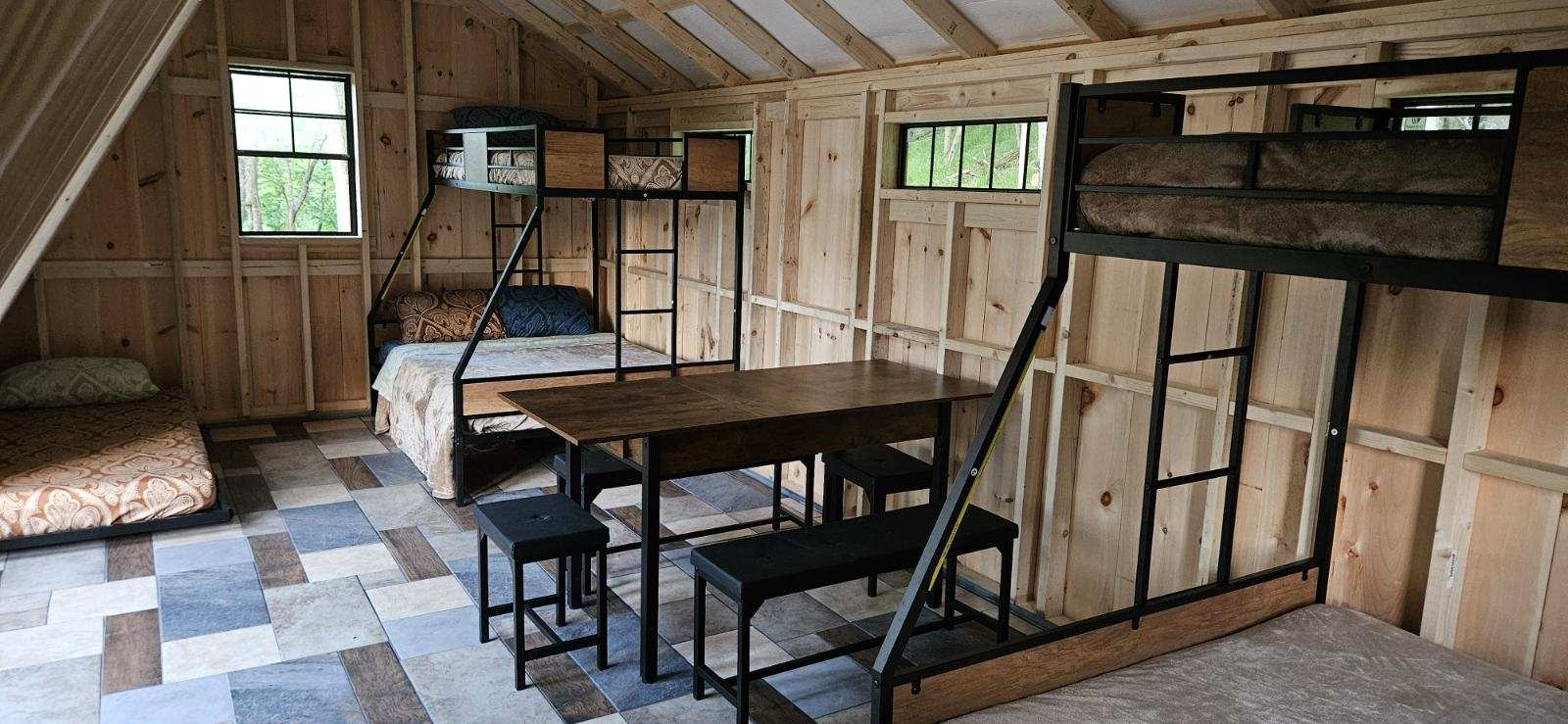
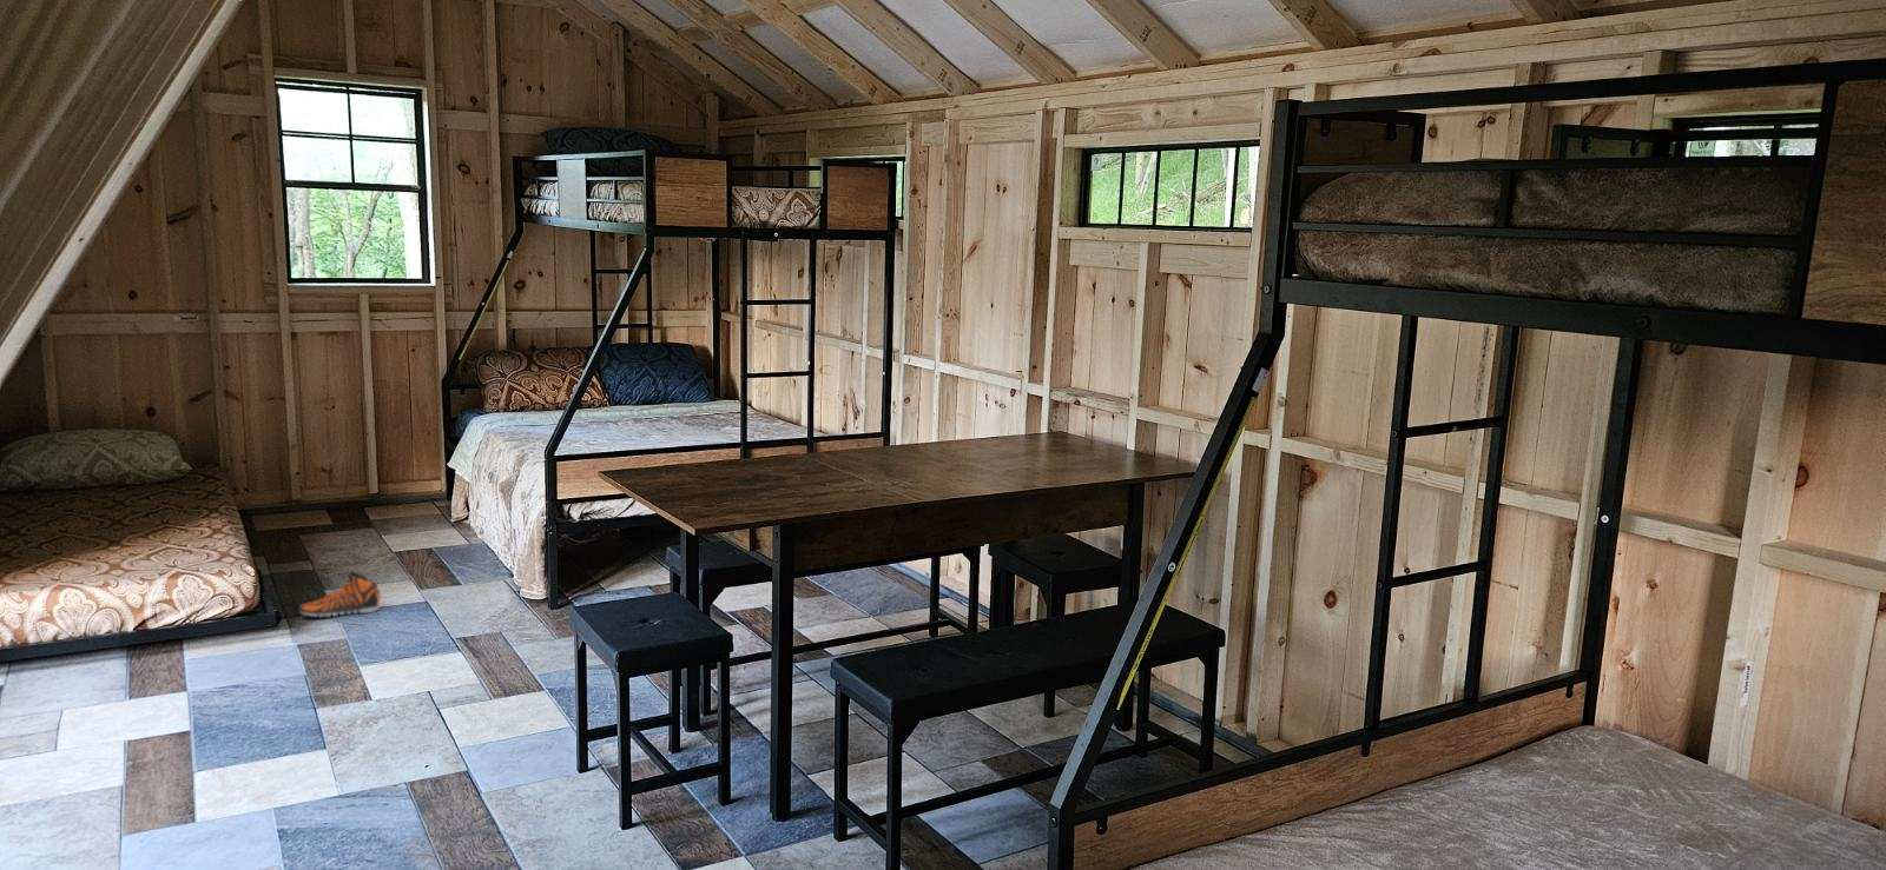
+ sneaker [298,571,381,618]
